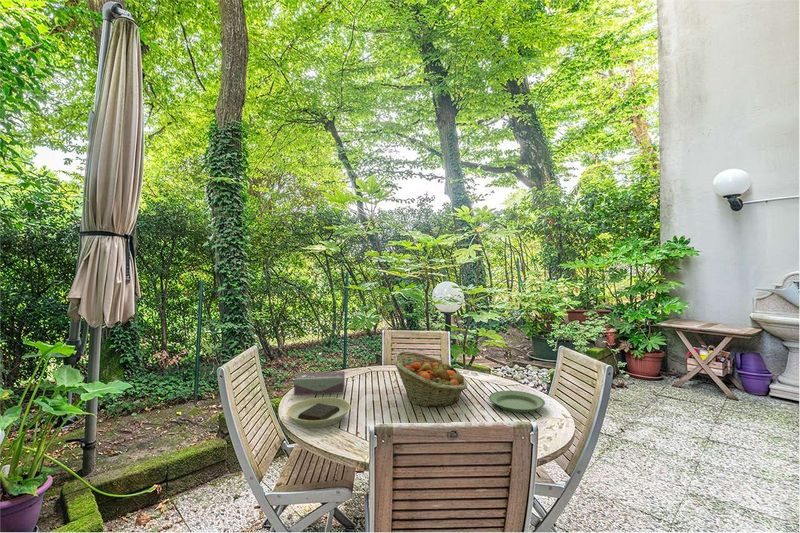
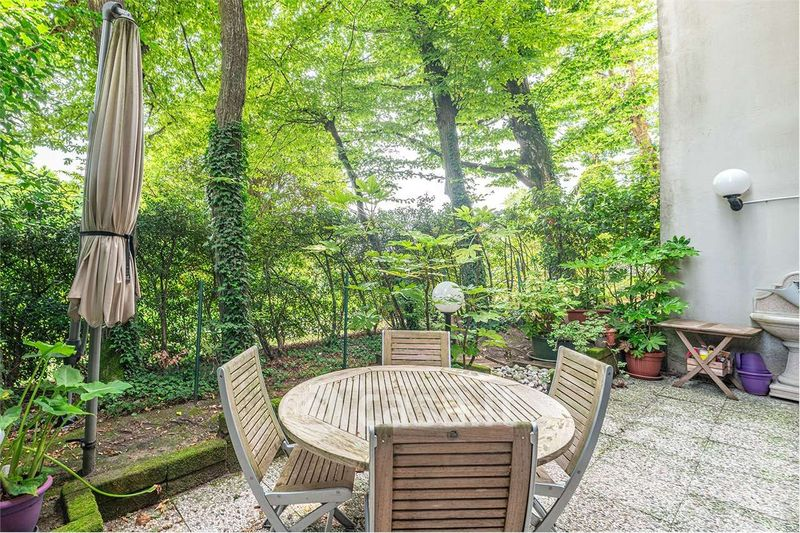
- plate [286,396,352,428]
- plate [488,390,546,414]
- tissue box [293,370,346,396]
- fruit basket [392,351,468,408]
